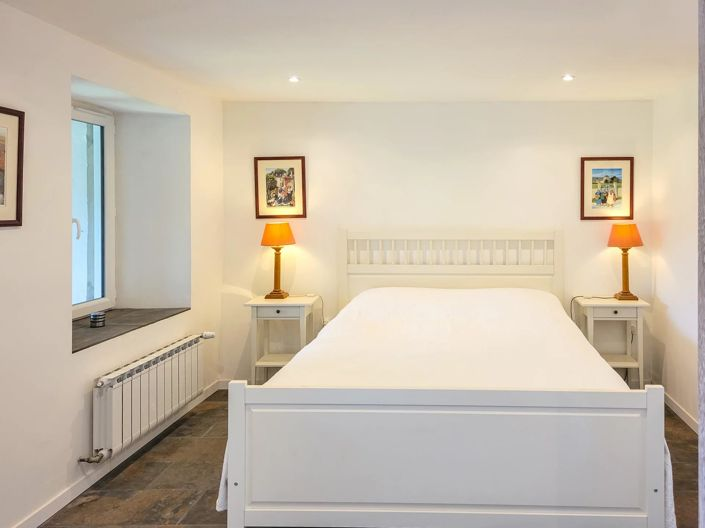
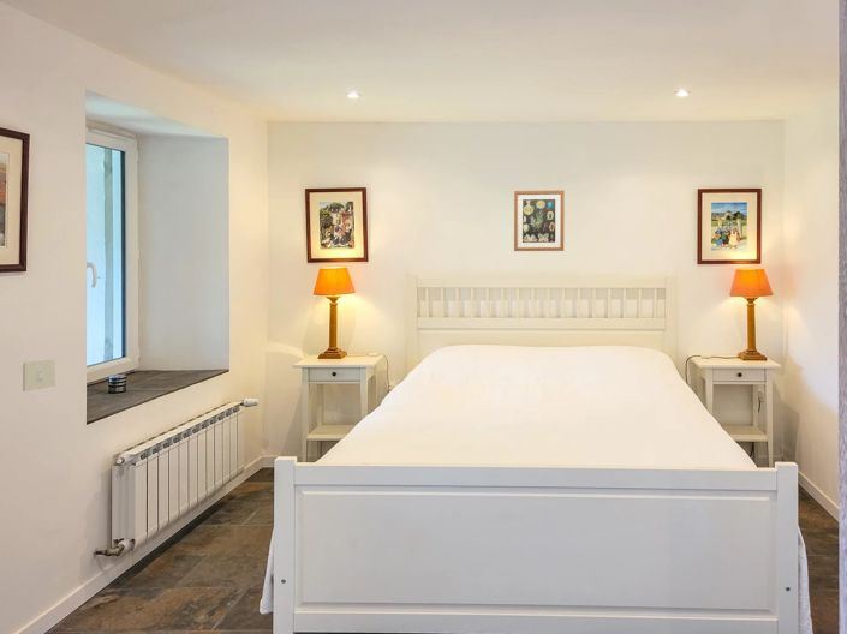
+ light switch [22,358,56,393]
+ wall art [513,190,566,252]
